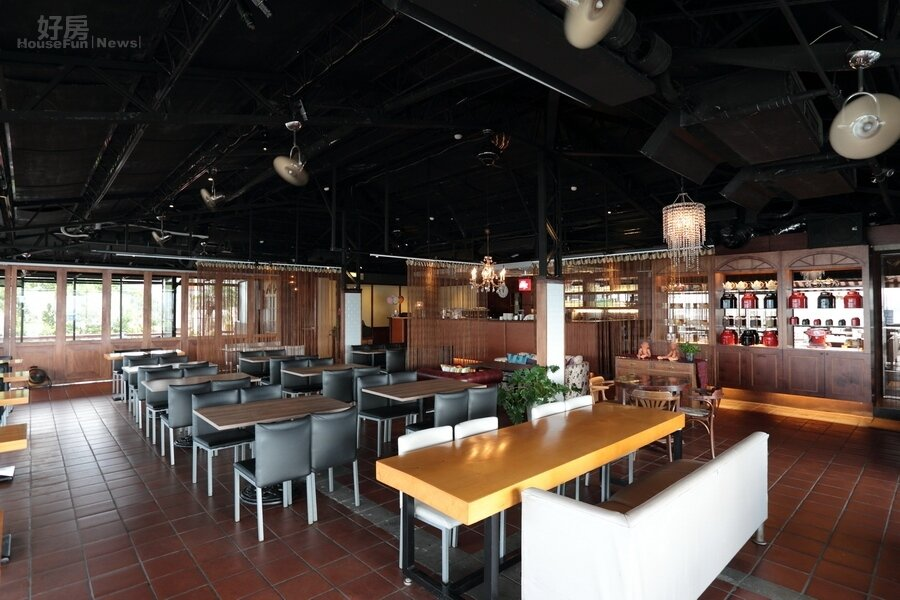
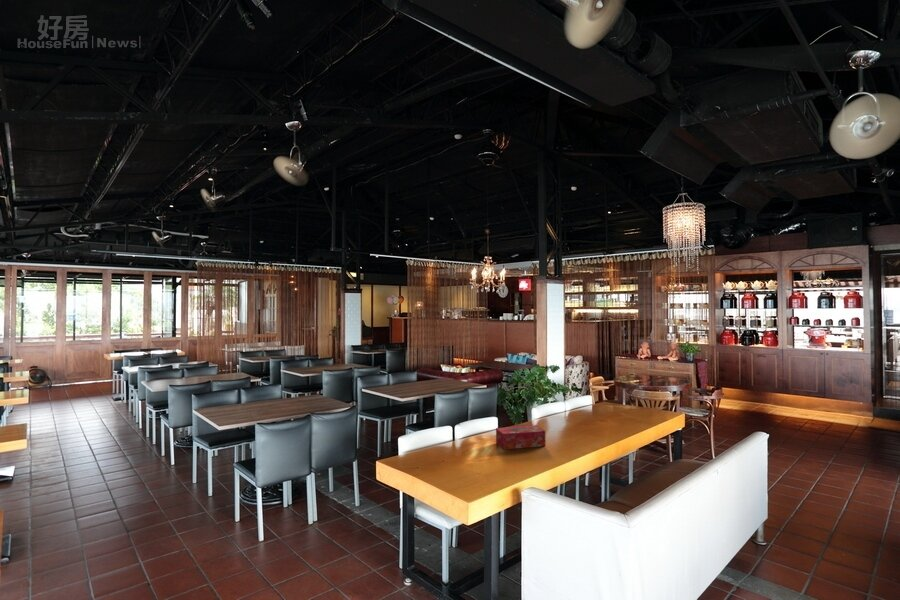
+ tissue box [495,425,547,450]
